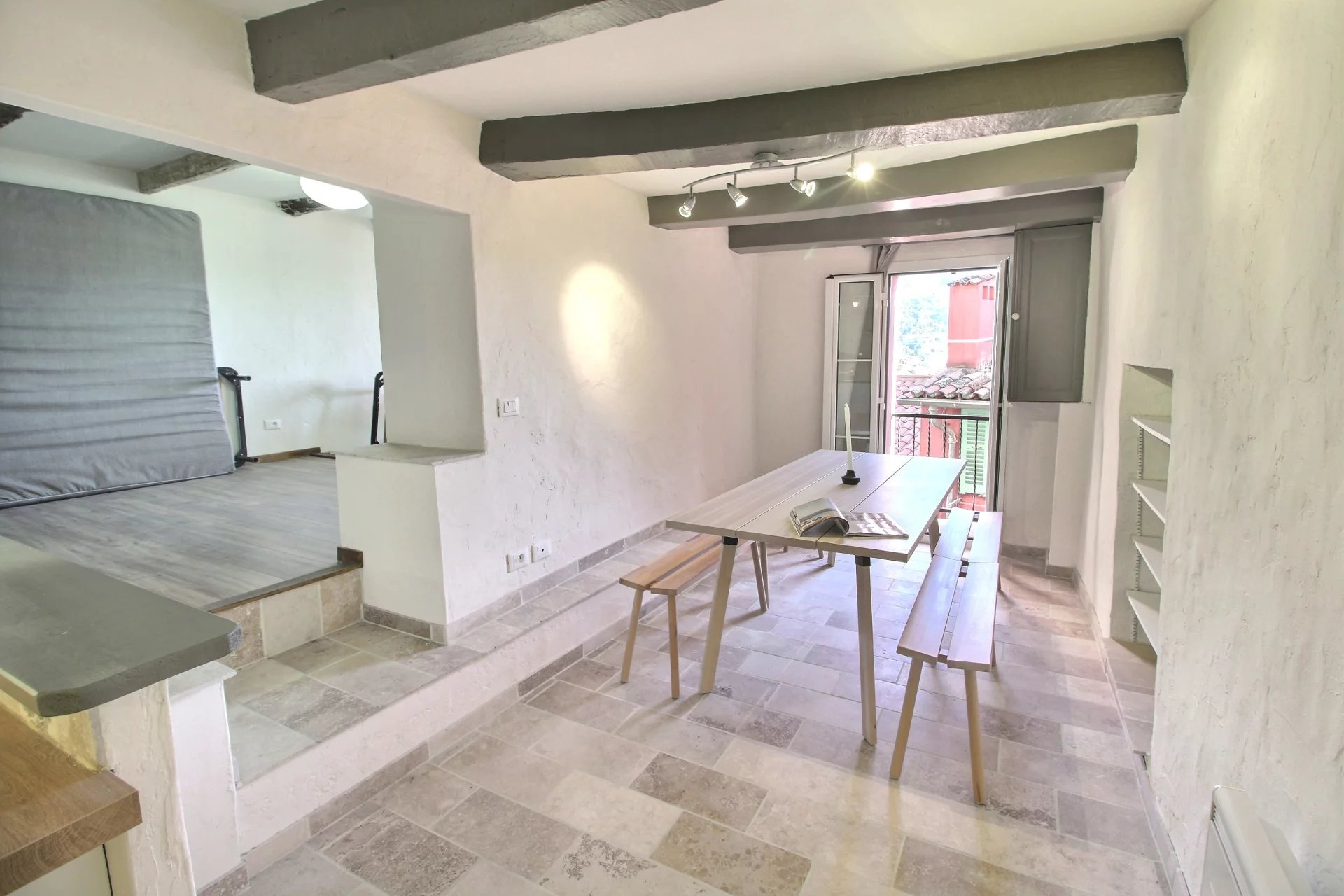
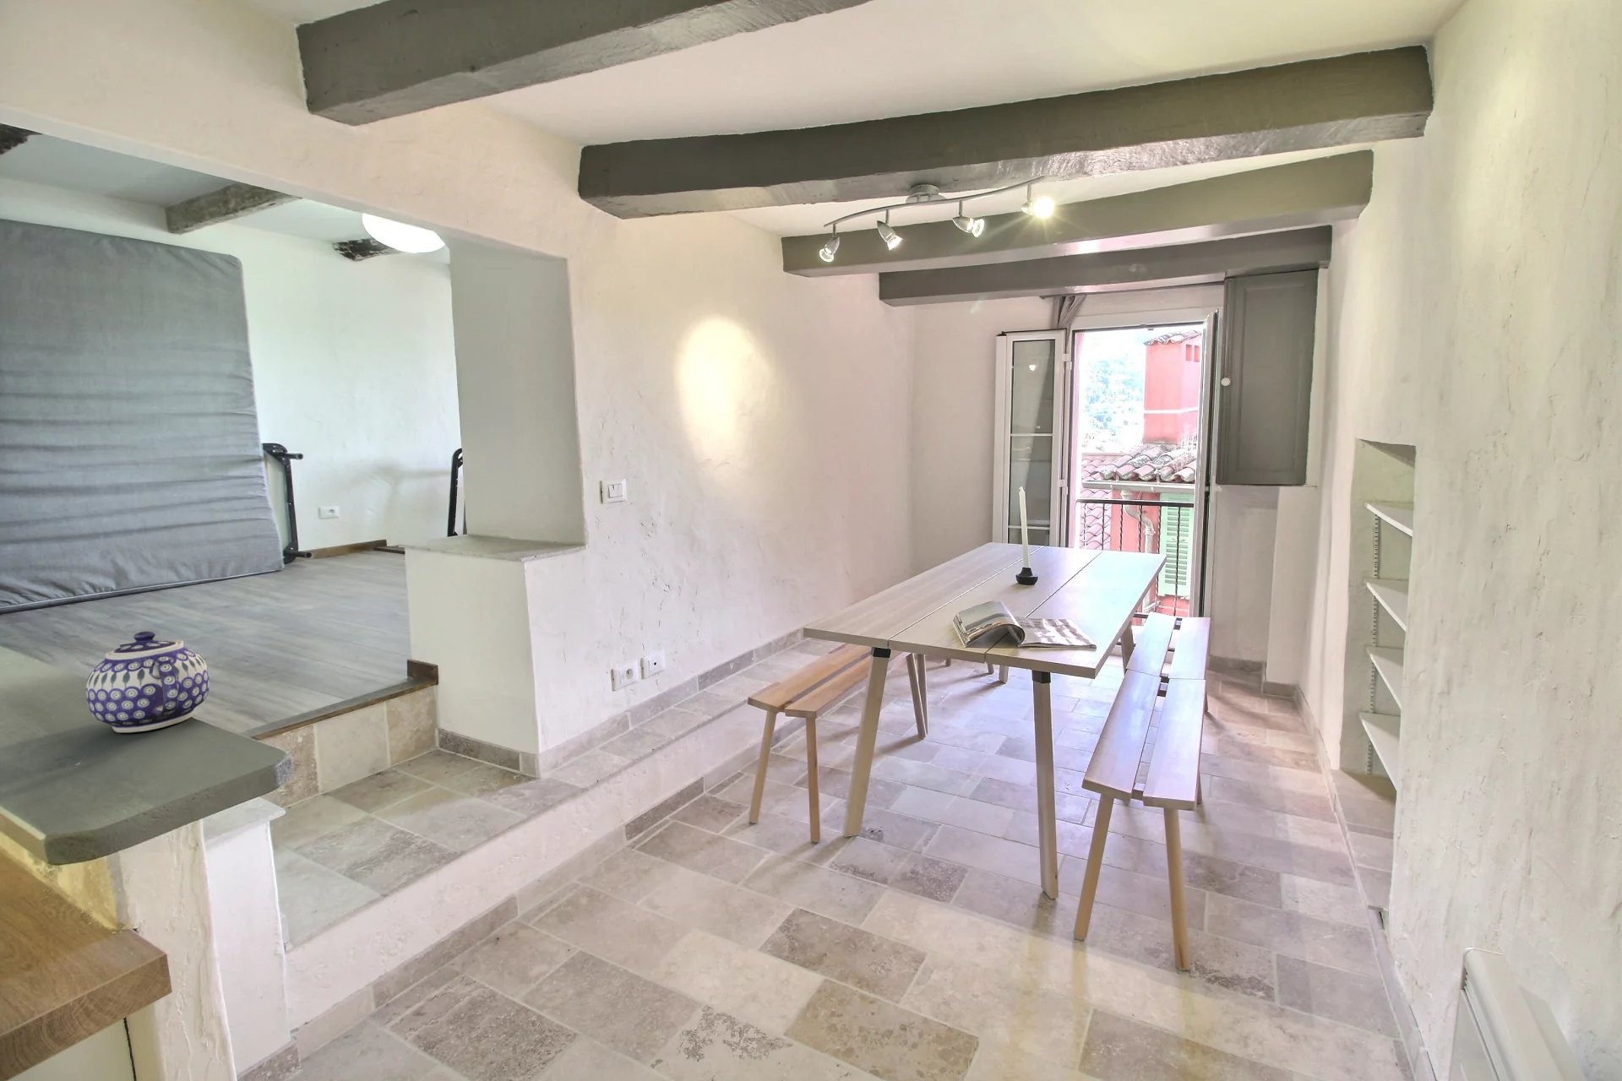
+ teapot [86,630,210,734]
